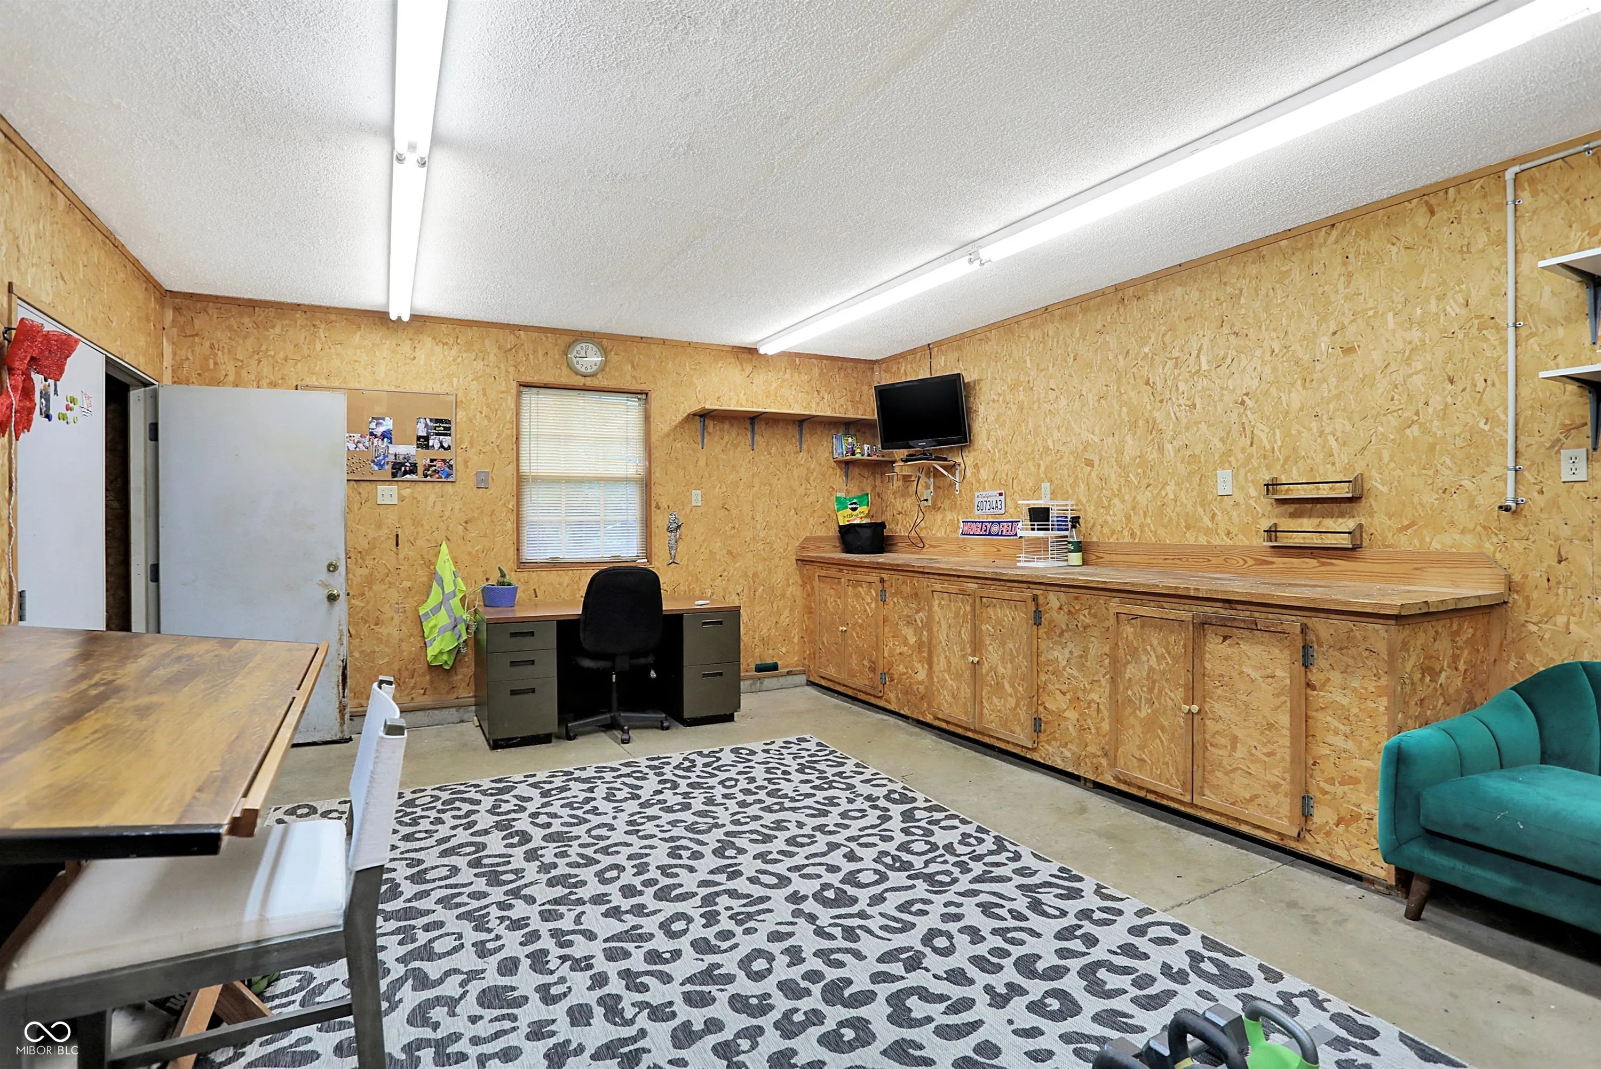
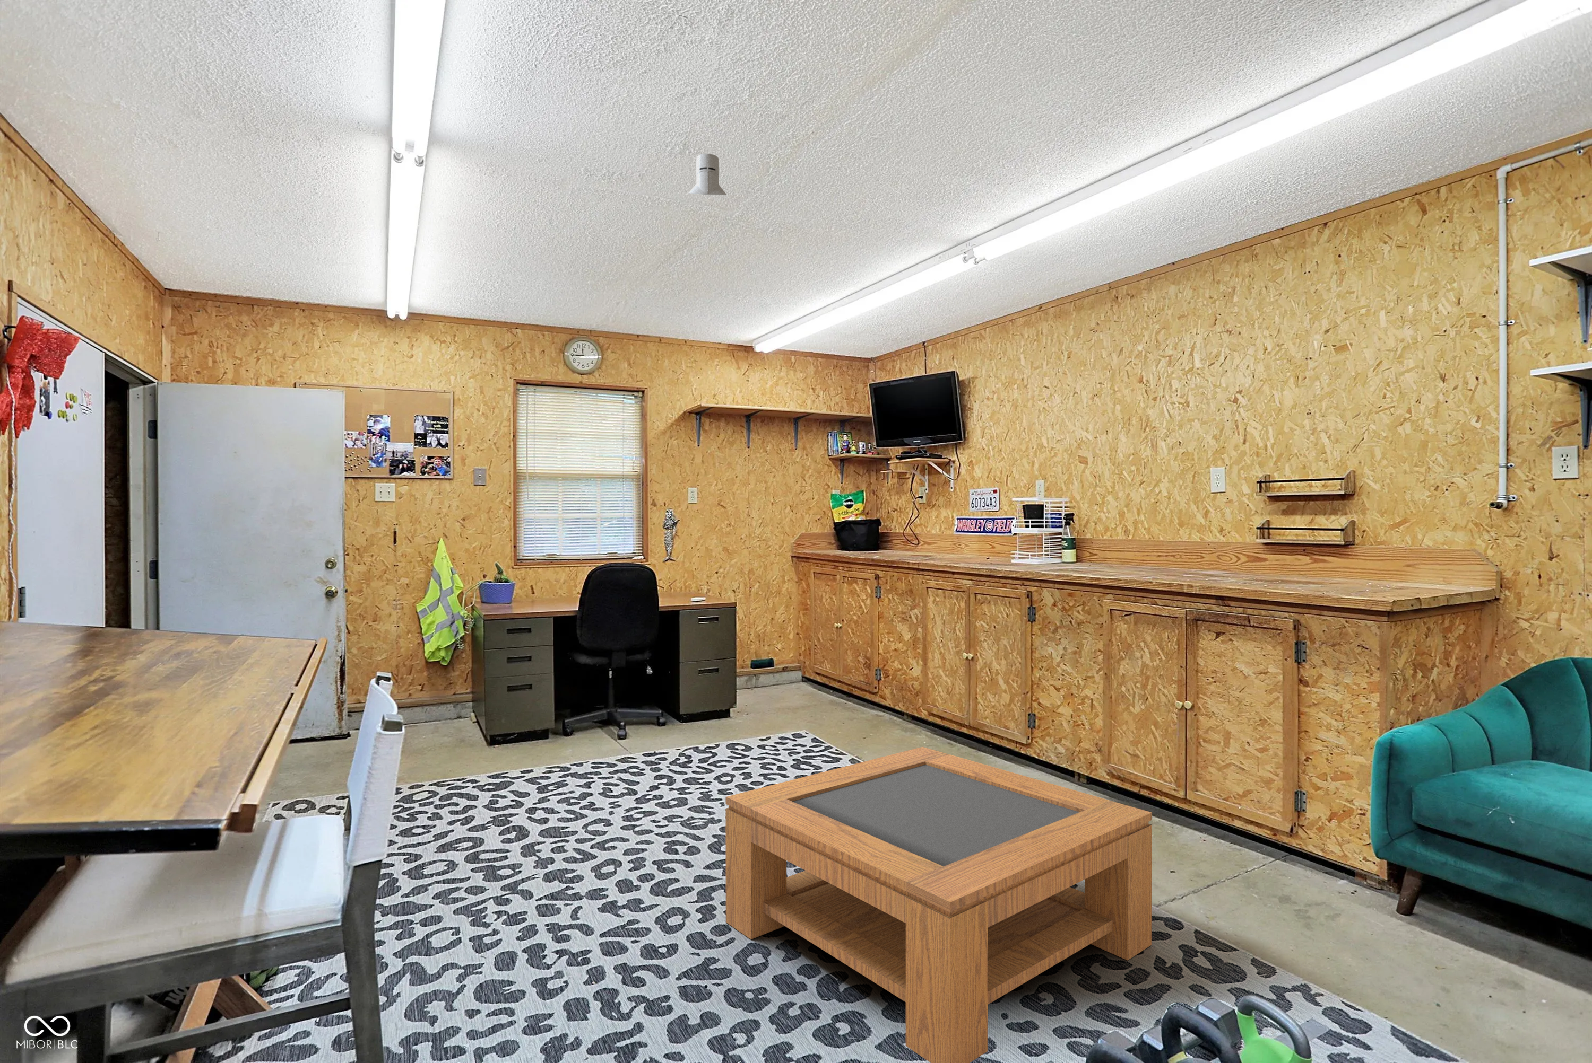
+ knight helmet [689,153,727,196]
+ coffee table [725,746,1153,1063]
